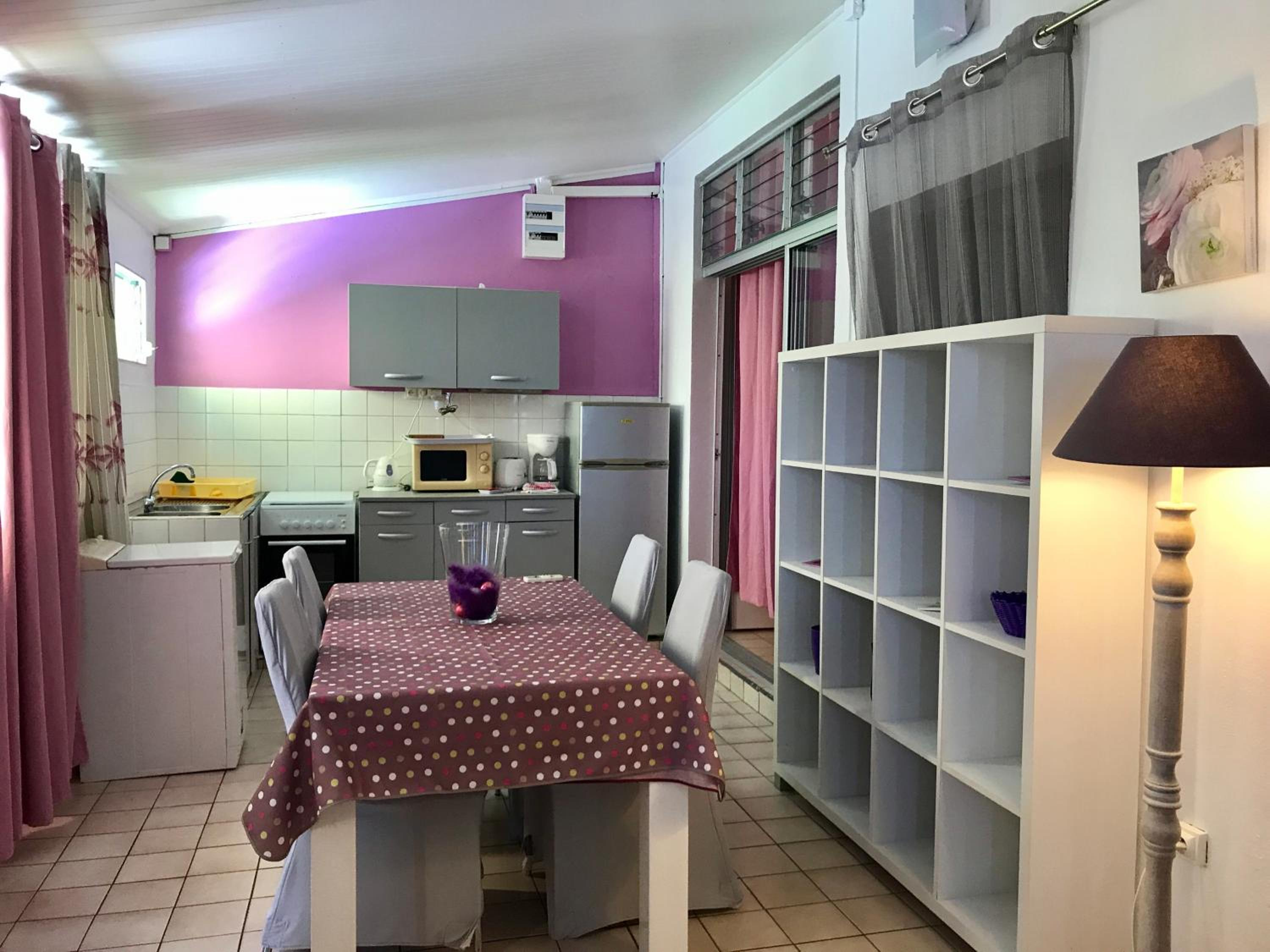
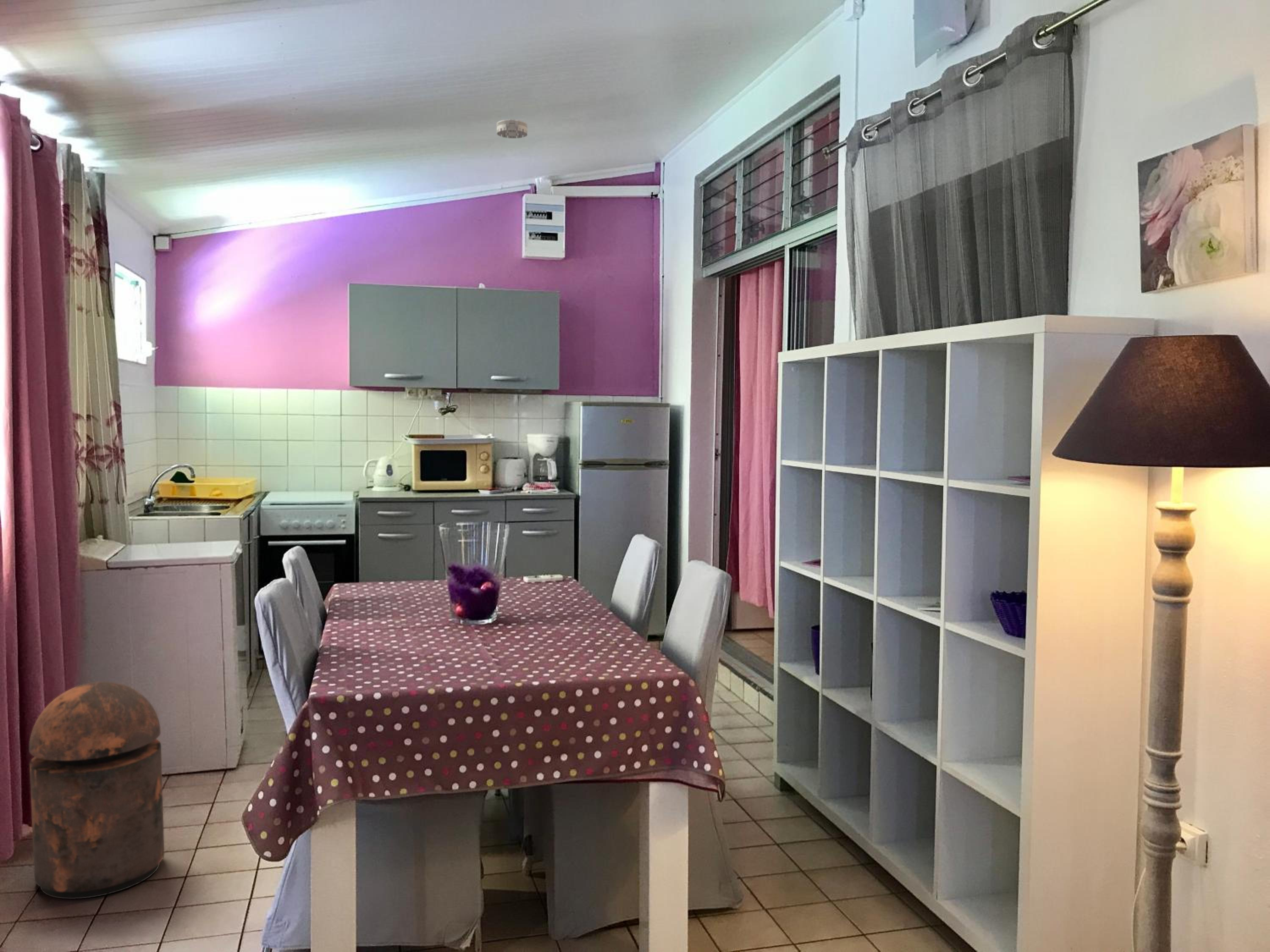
+ smoke detector [496,118,528,139]
+ trash can [29,681,165,900]
